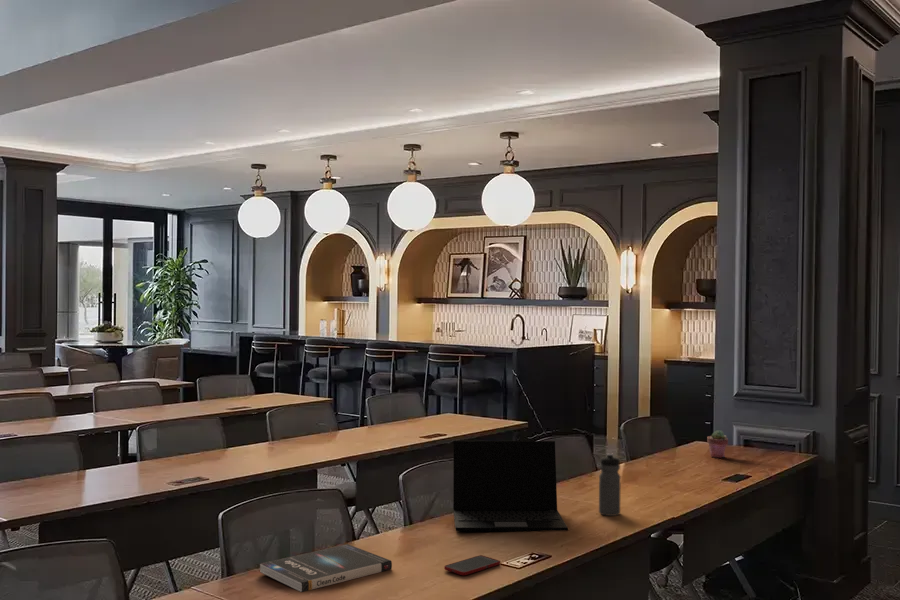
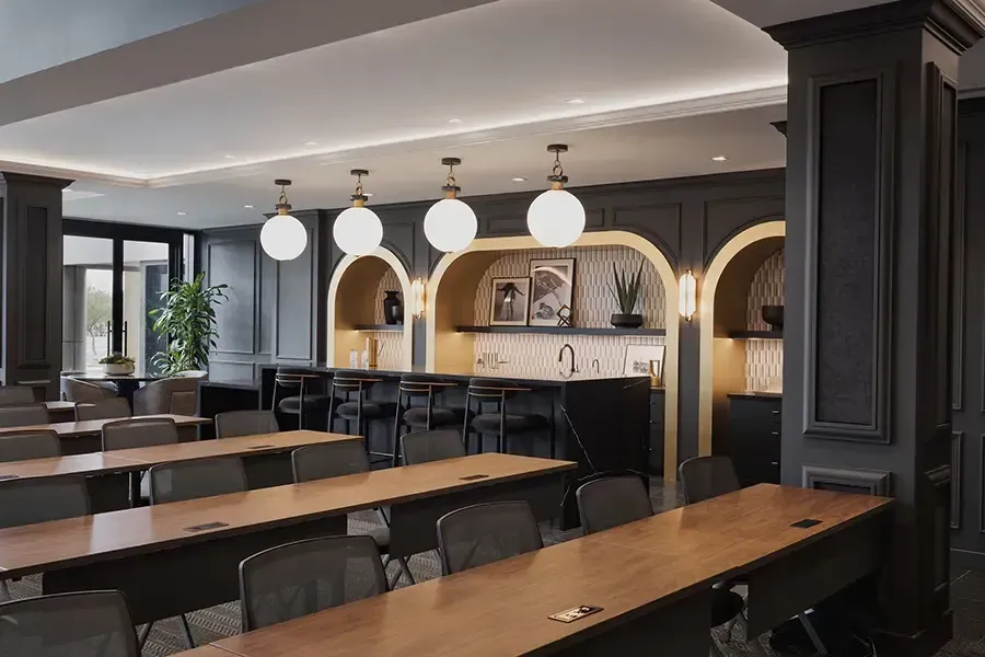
- water bottle [598,452,622,517]
- book [259,543,393,593]
- cell phone [443,554,501,576]
- potted succulent [706,429,729,459]
- laptop [452,440,569,532]
